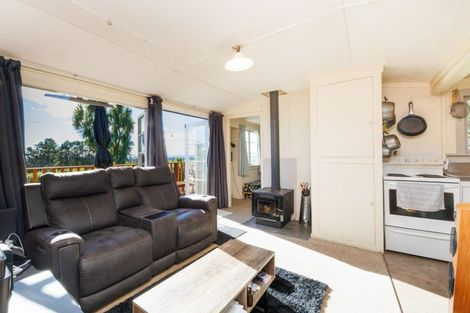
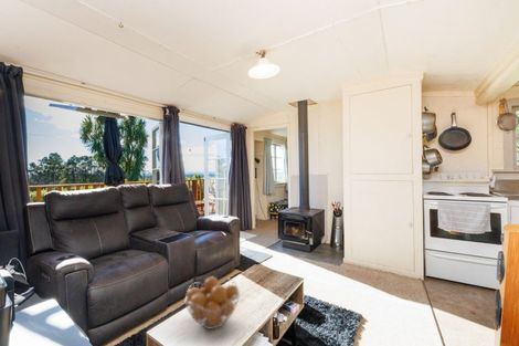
+ fruit basket [184,275,241,331]
